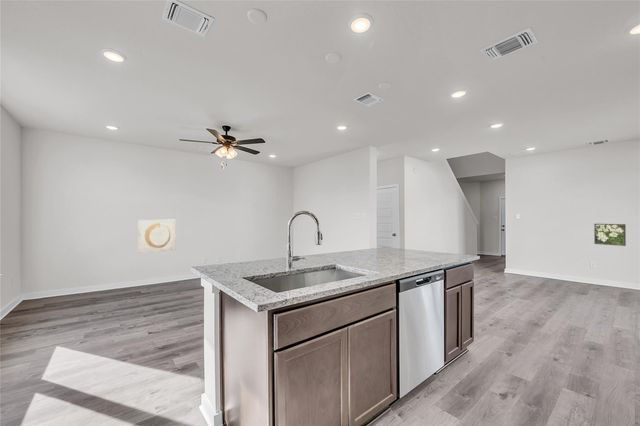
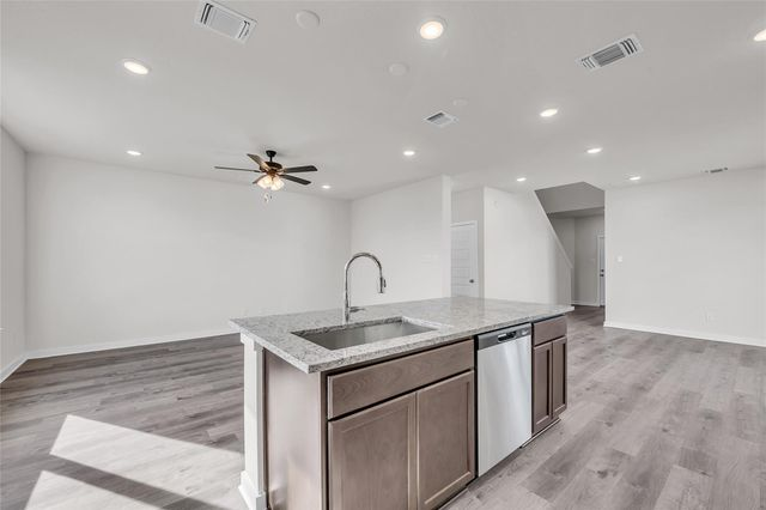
- wall art [138,219,177,254]
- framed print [593,223,627,247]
